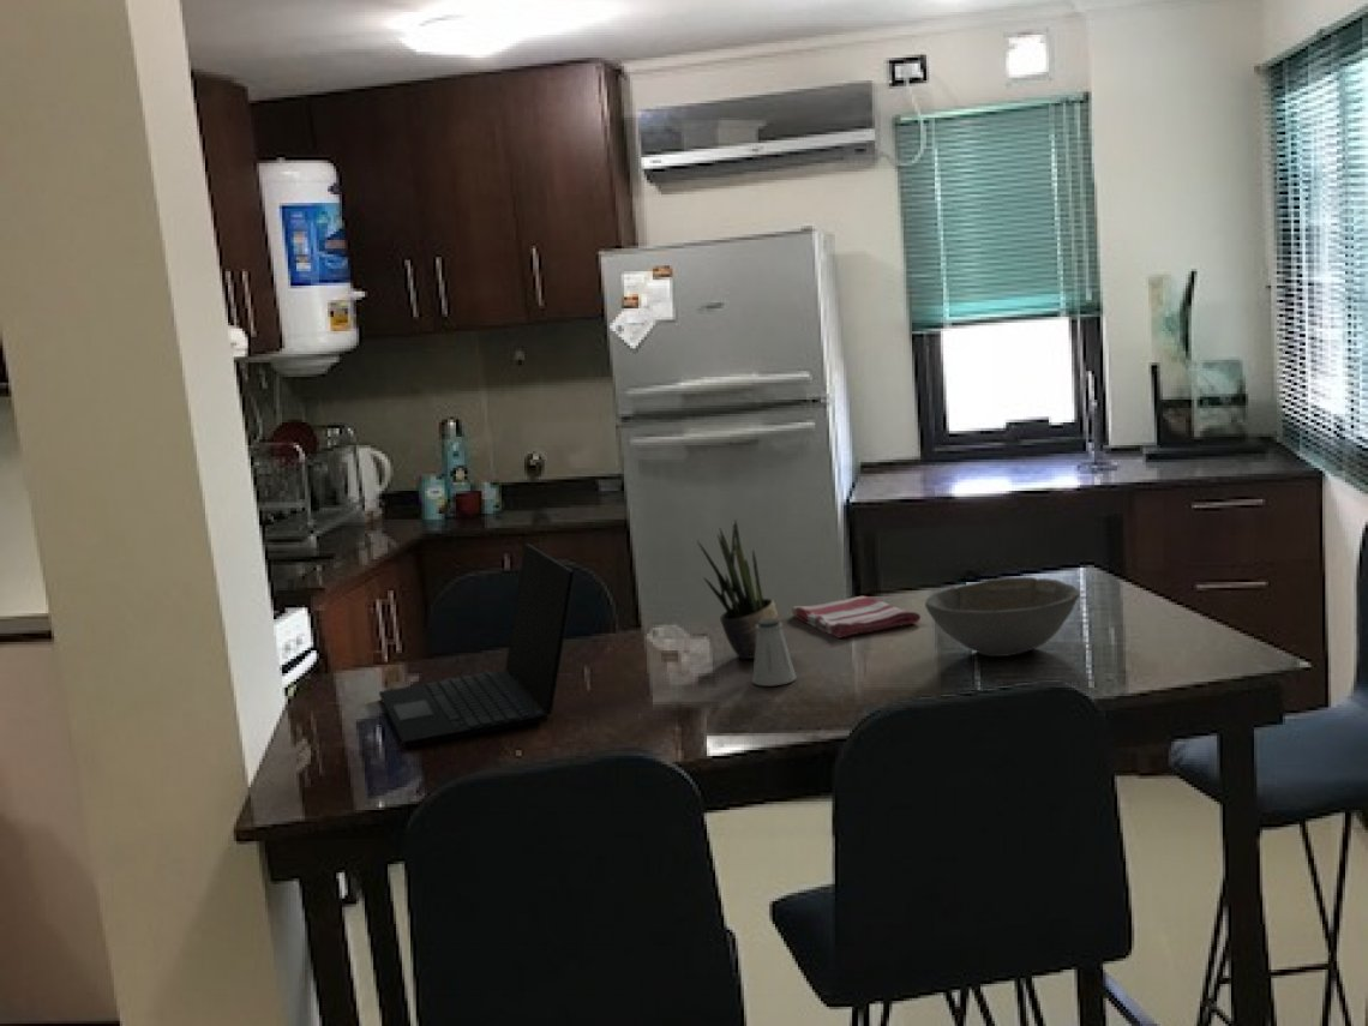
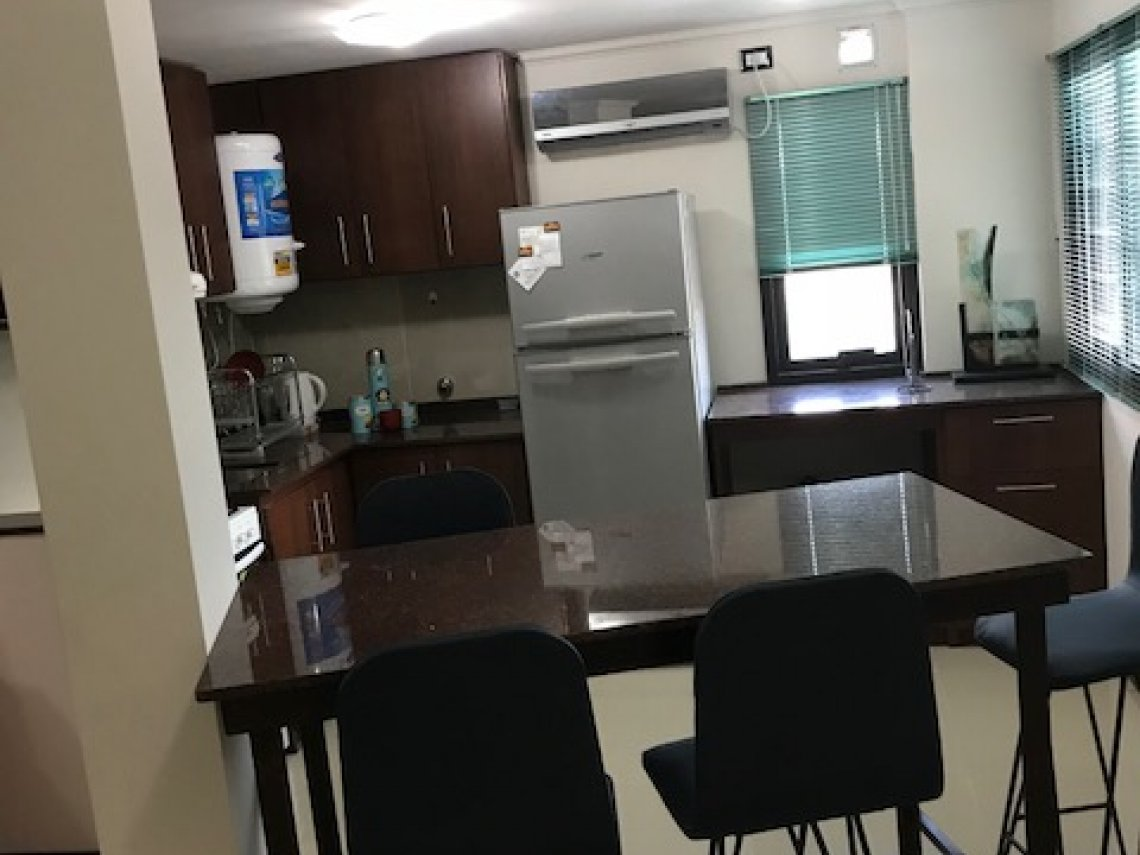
- potted plant [696,520,781,660]
- saltshaker [751,619,798,686]
- dish towel [791,595,922,640]
- bowl [924,576,1081,658]
- laptop [378,542,576,749]
